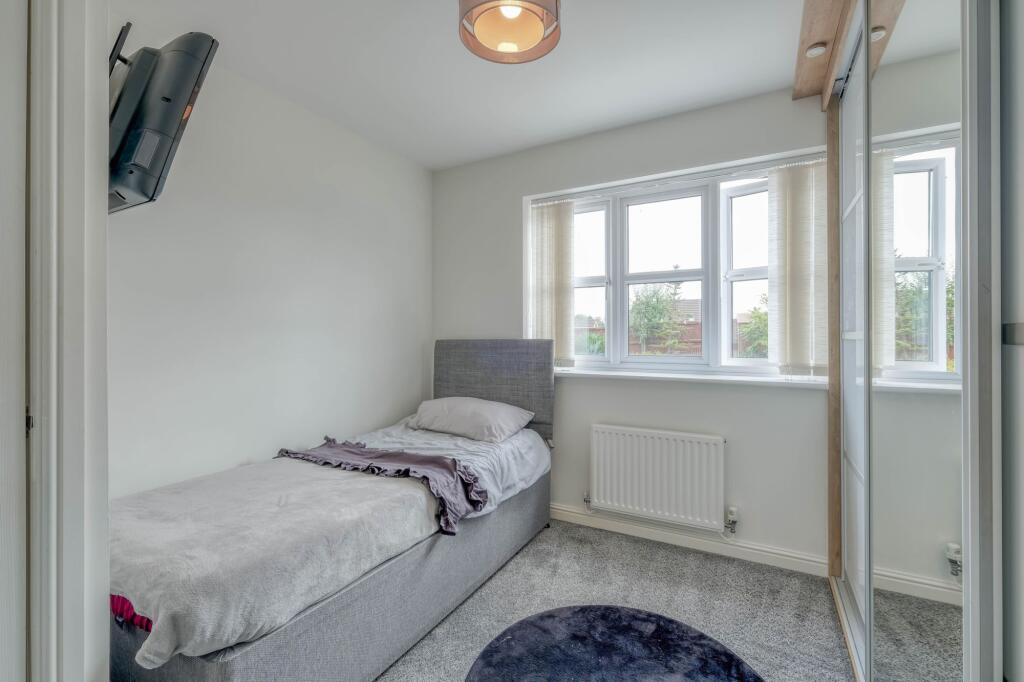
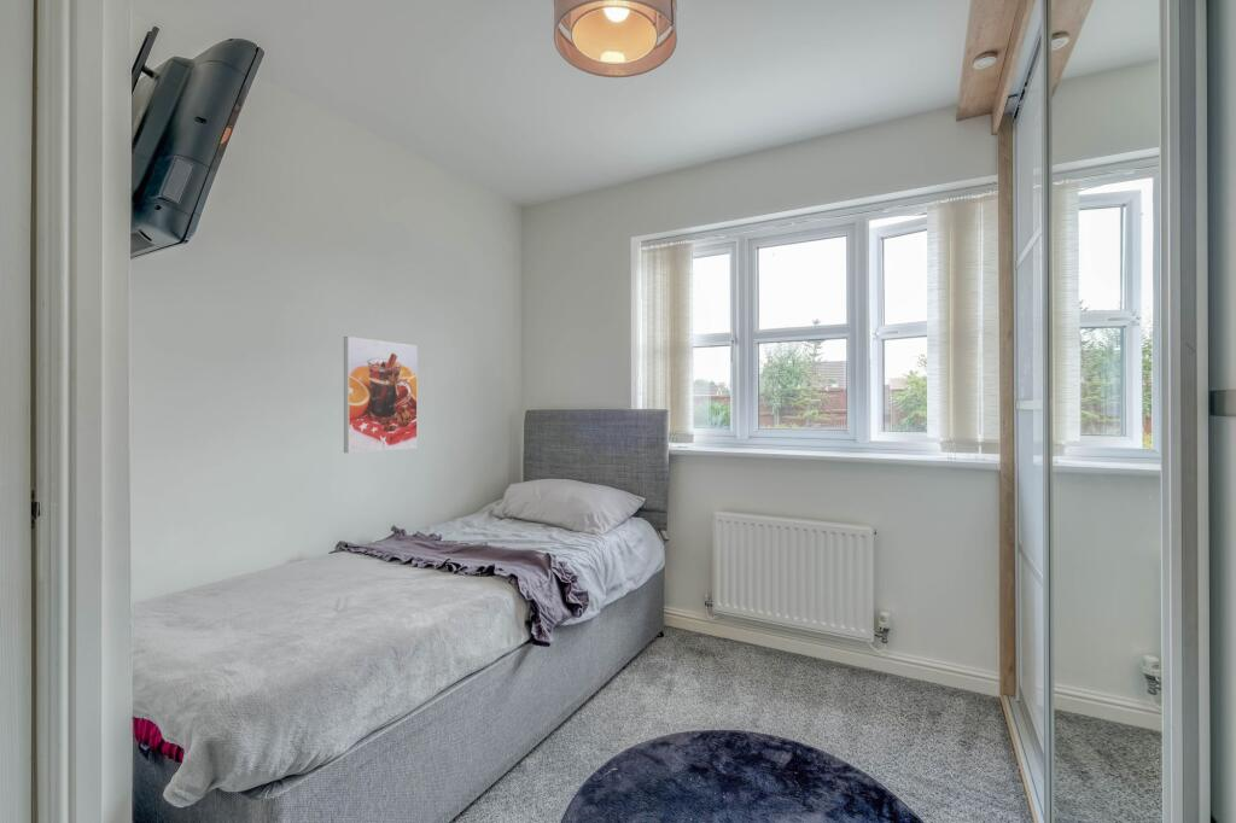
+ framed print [343,335,419,454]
